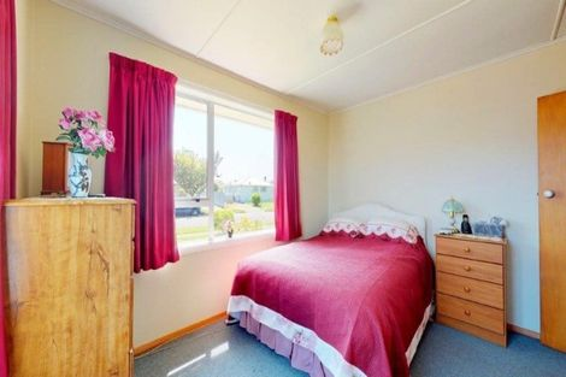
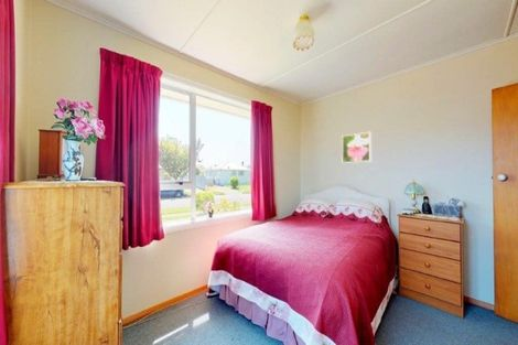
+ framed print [341,131,373,164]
